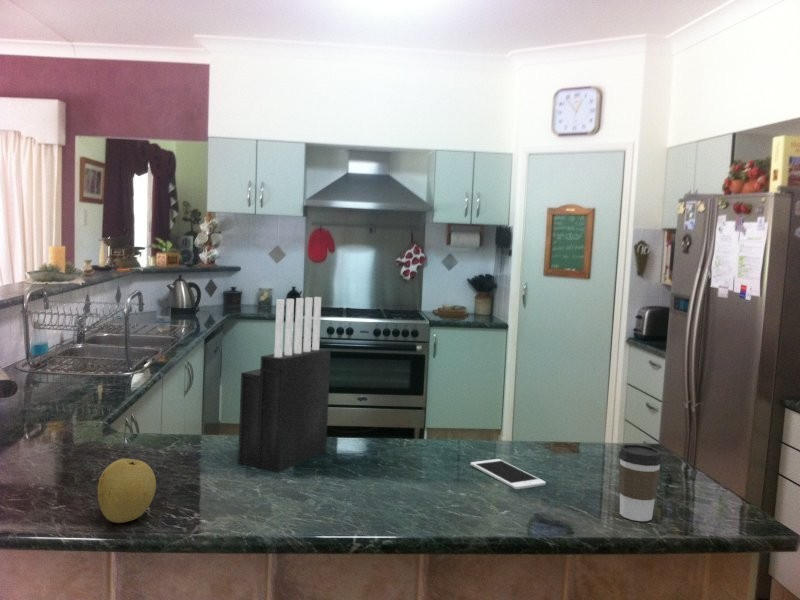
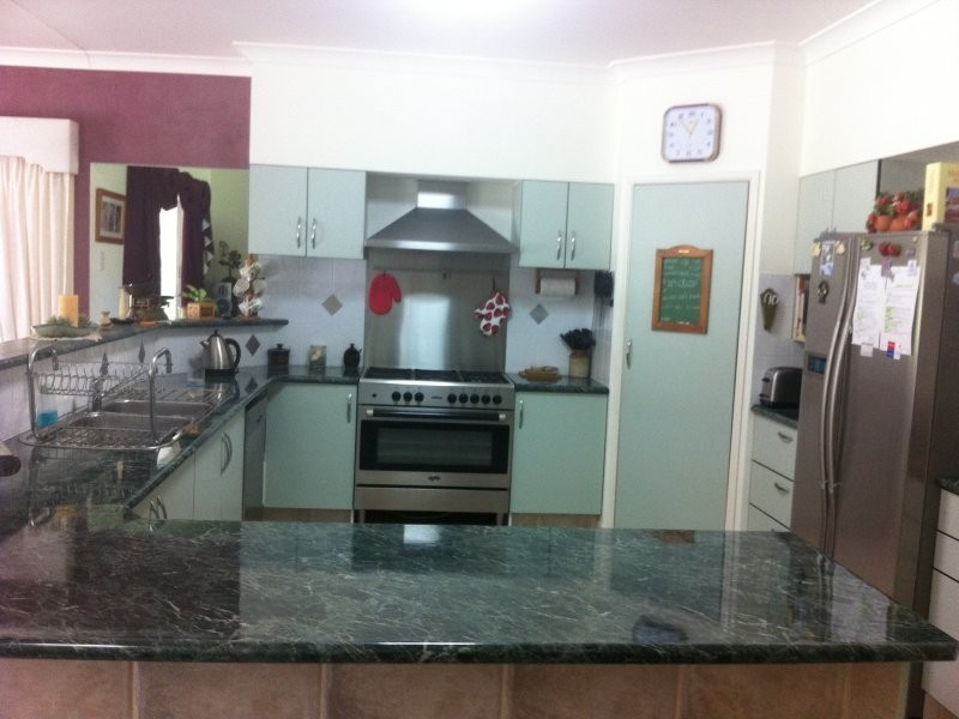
- cell phone [469,458,547,490]
- coffee cup [617,443,663,522]
- fruit [97,458,157,524]
- knife block [237,296,332,474]
